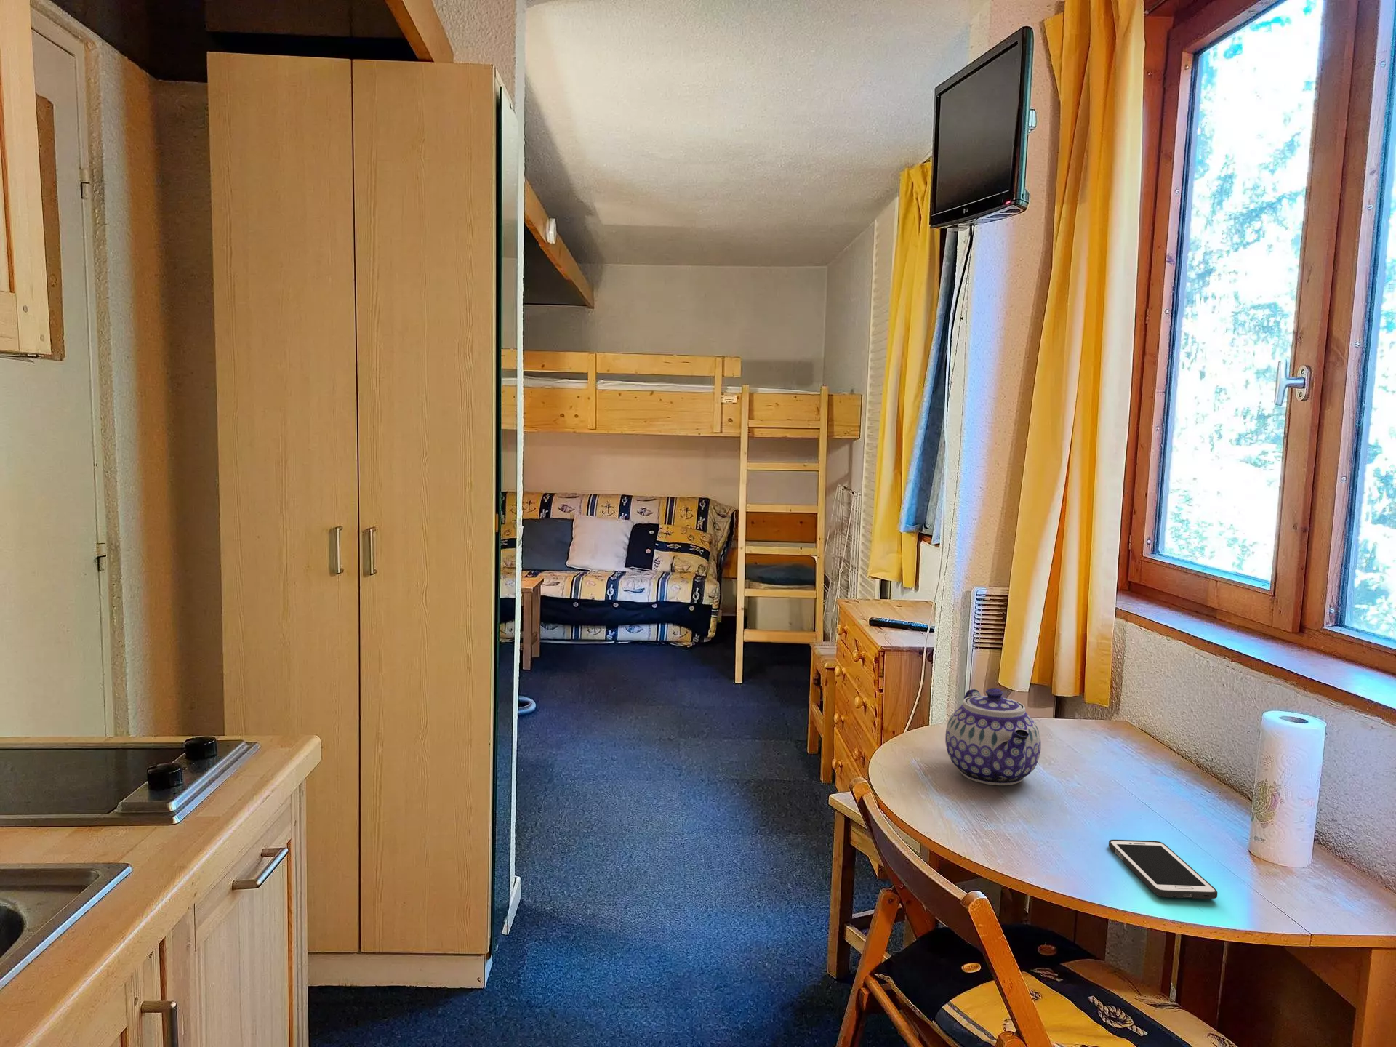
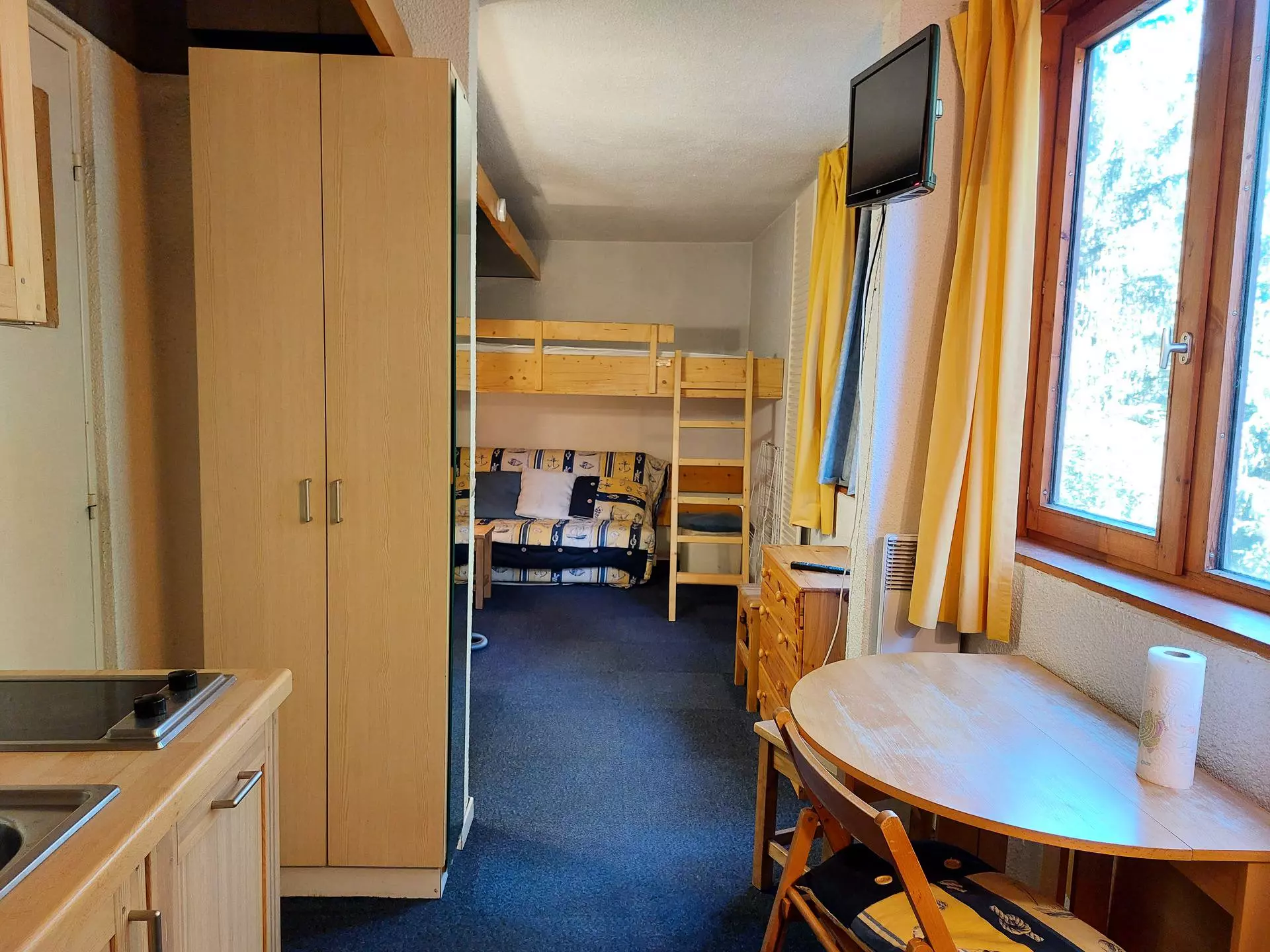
- cell phone [1108,839,1218,900]
- teapot [944,687,1042,786]
